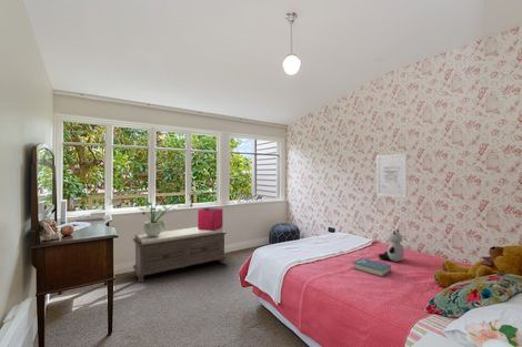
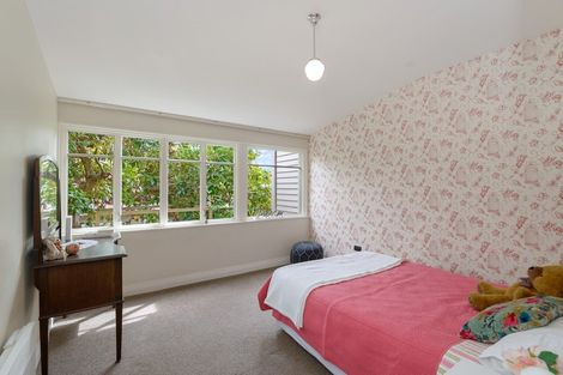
- storage bin [197,207,224,231]
- wall art [375,152,408,198]
- stuffed animal [378,228,405,263]
- potted plant [139,194,181,236]
- book [352,257,392,278]
- bench [132,226,228,284]
